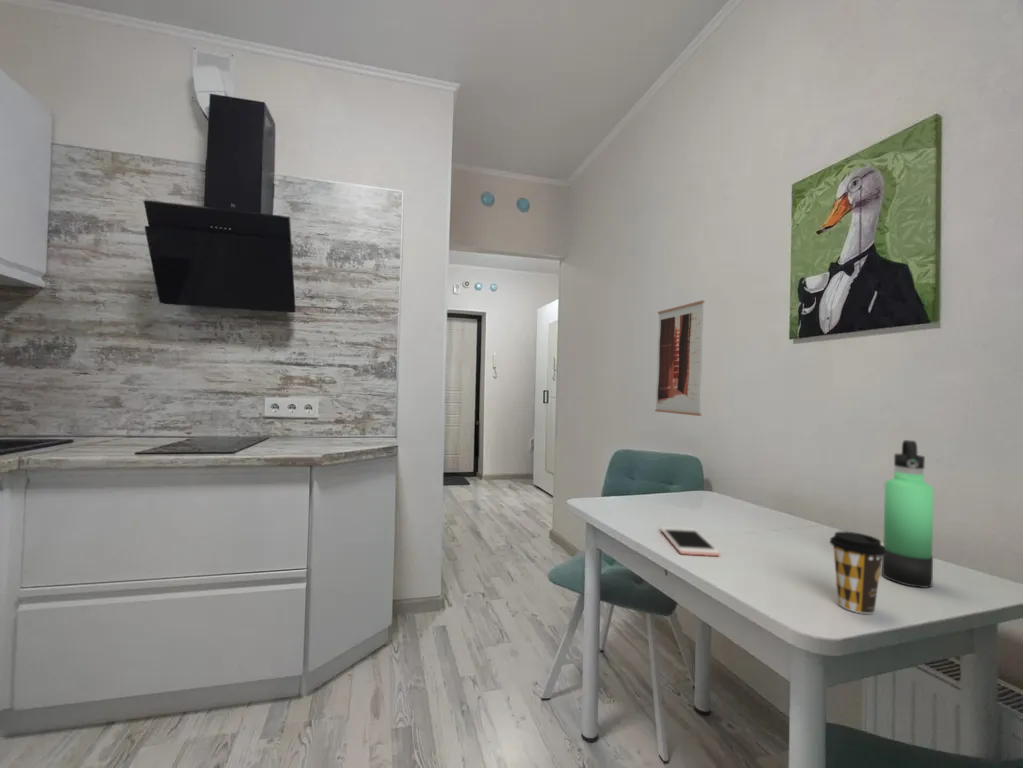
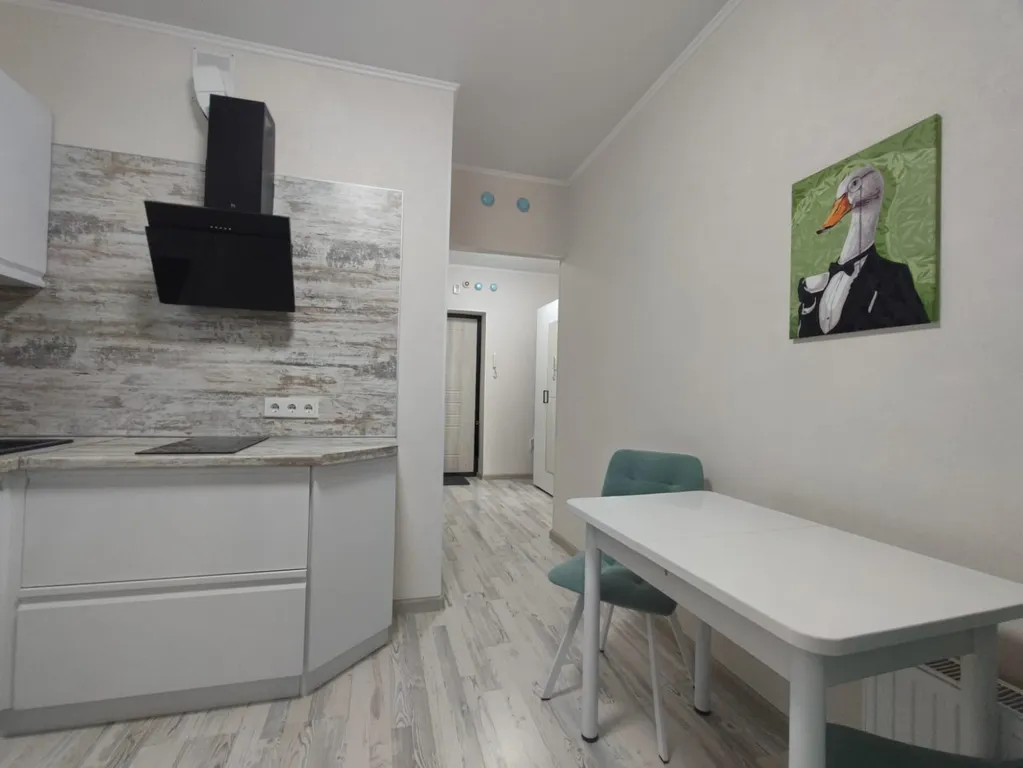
- thermos bottle [881,439,935,589]
- cell phone [659,526,721,557]
- wall art [654,299,705,417]
- coffee cup [829,531,886,615]
